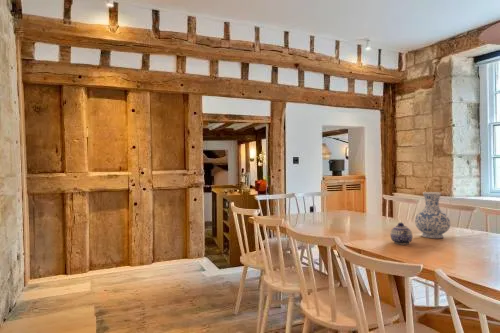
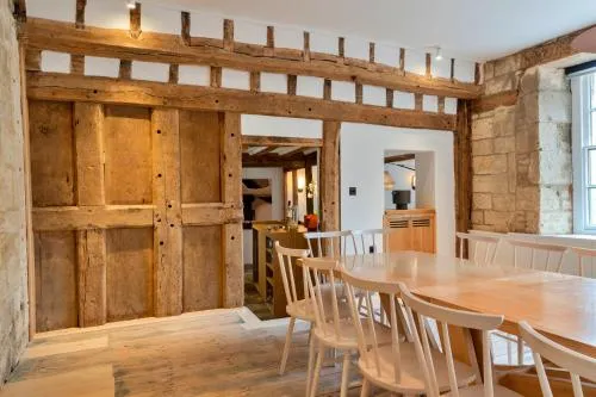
- teapot [389,222,413,245]
- vase [414,191,451,239]
